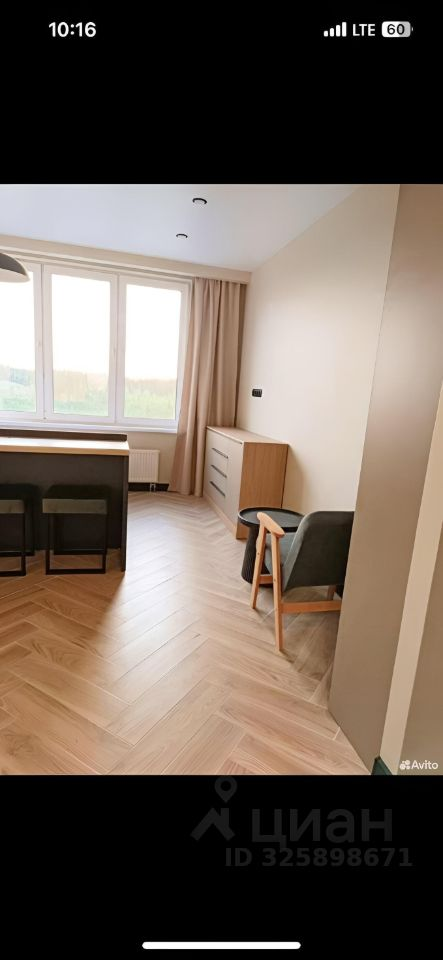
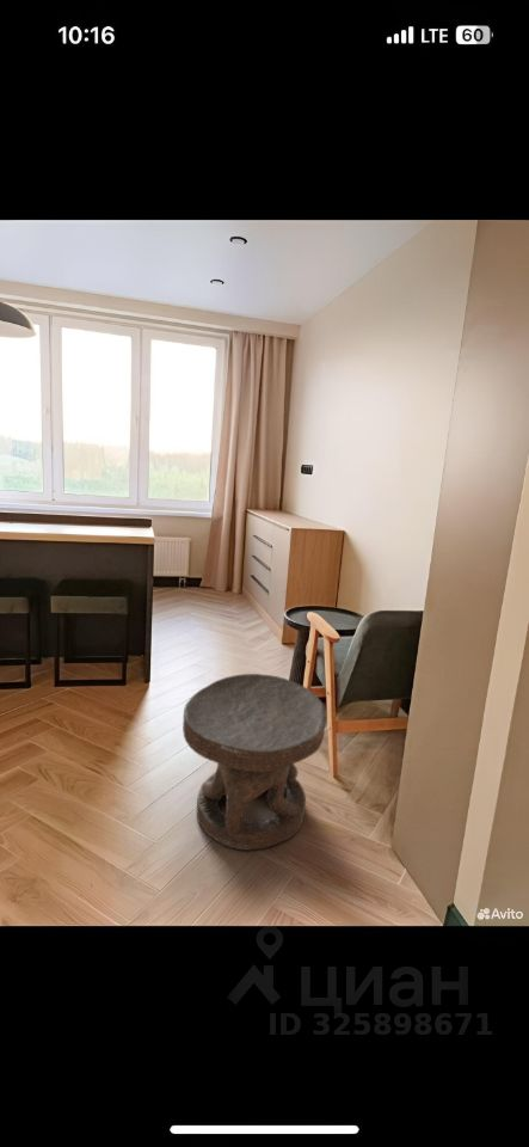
+ carved stool [182,673,328,852]
